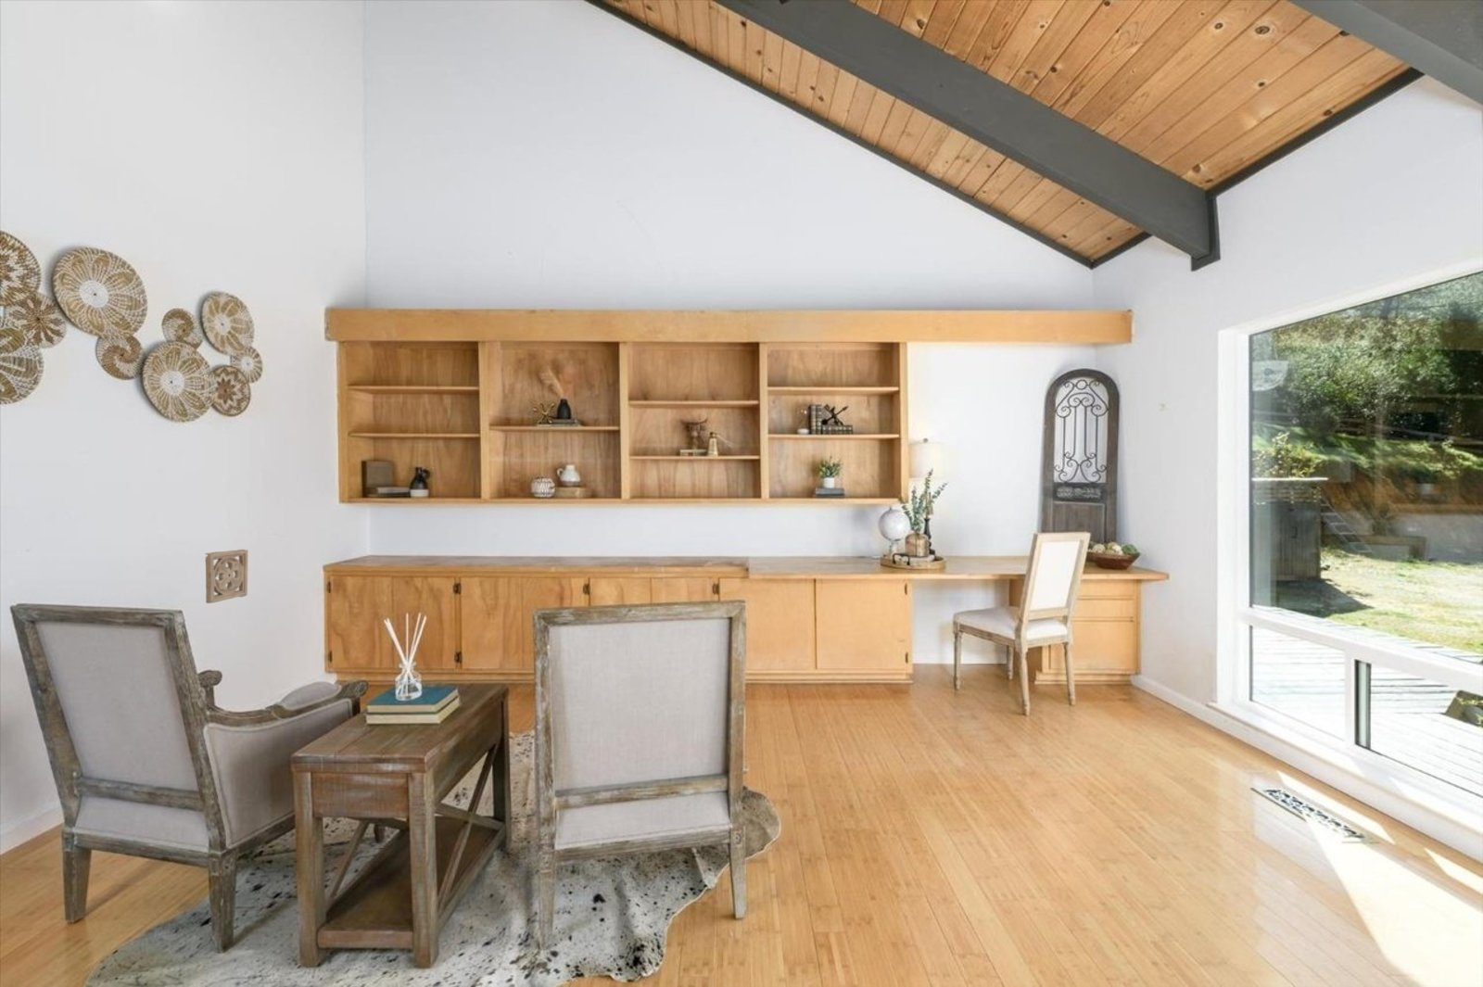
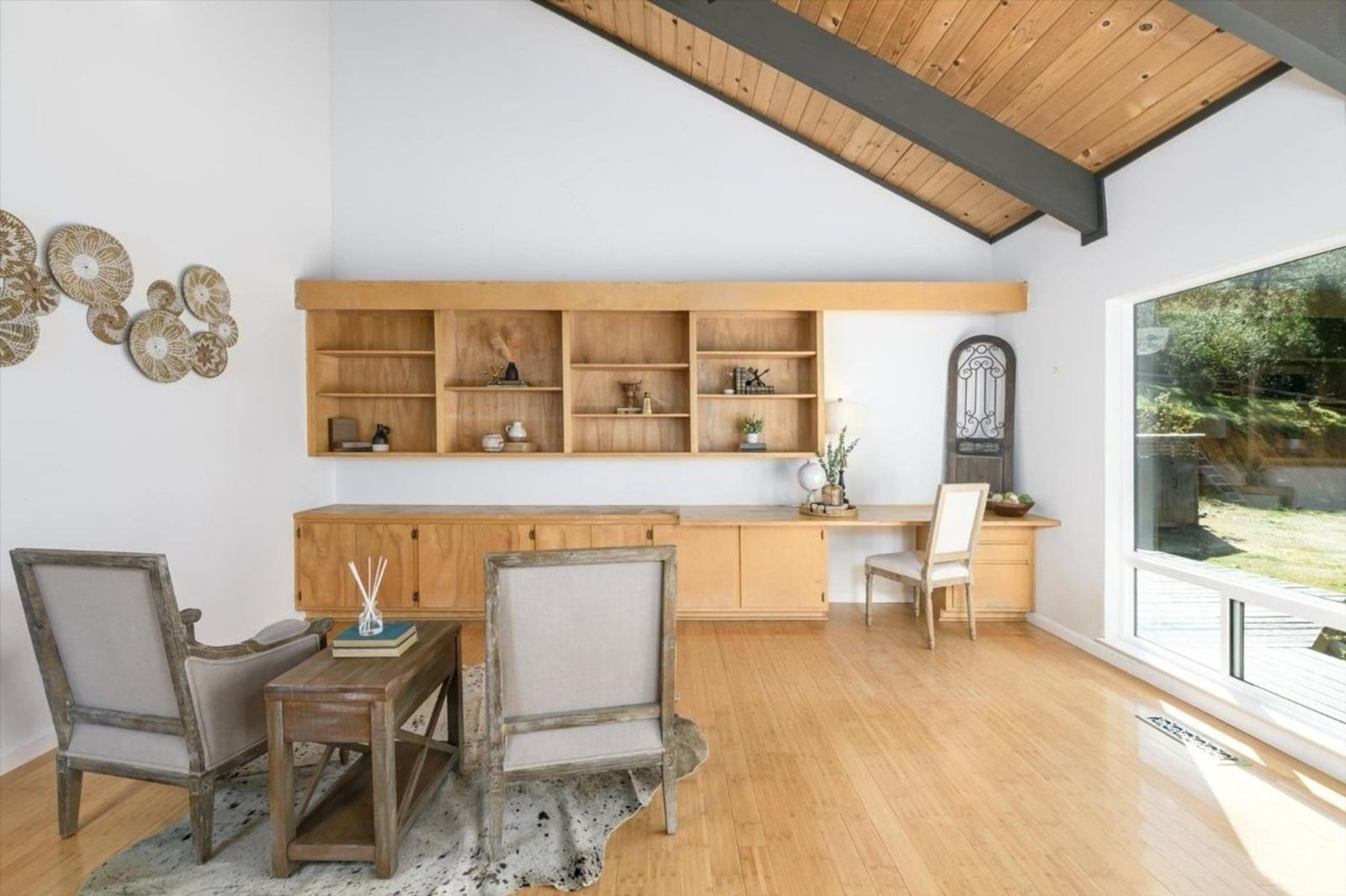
- wall ornament [204,549,249,605]
